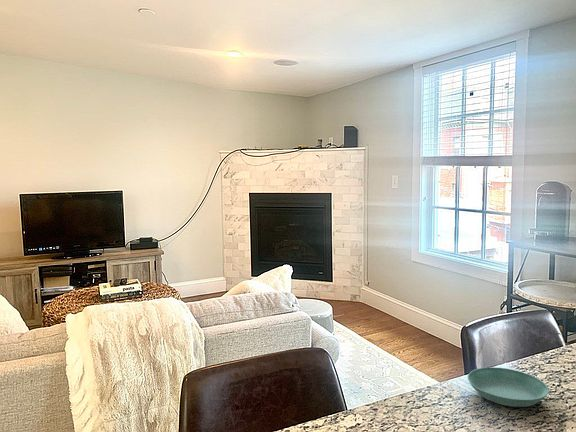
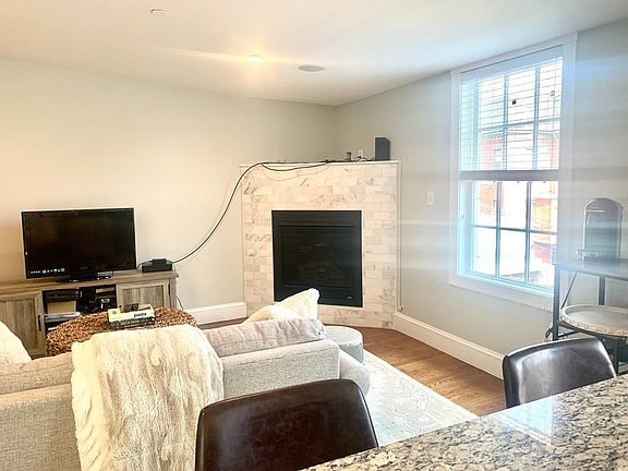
- saucer [467,366,550,408]
